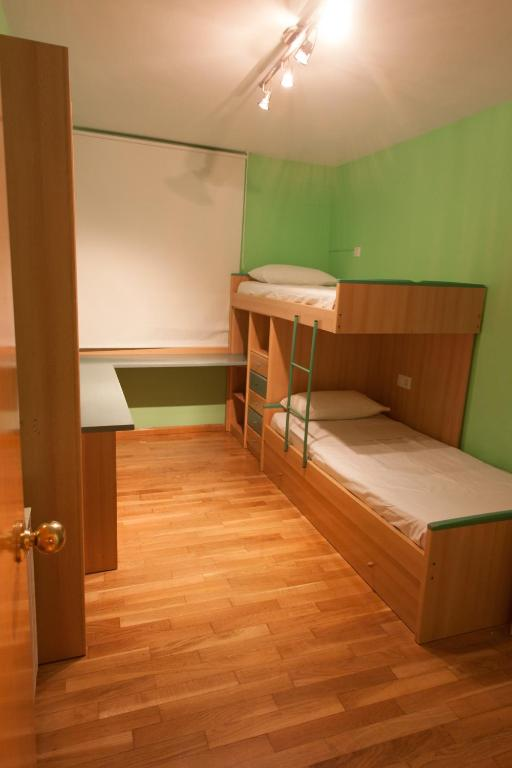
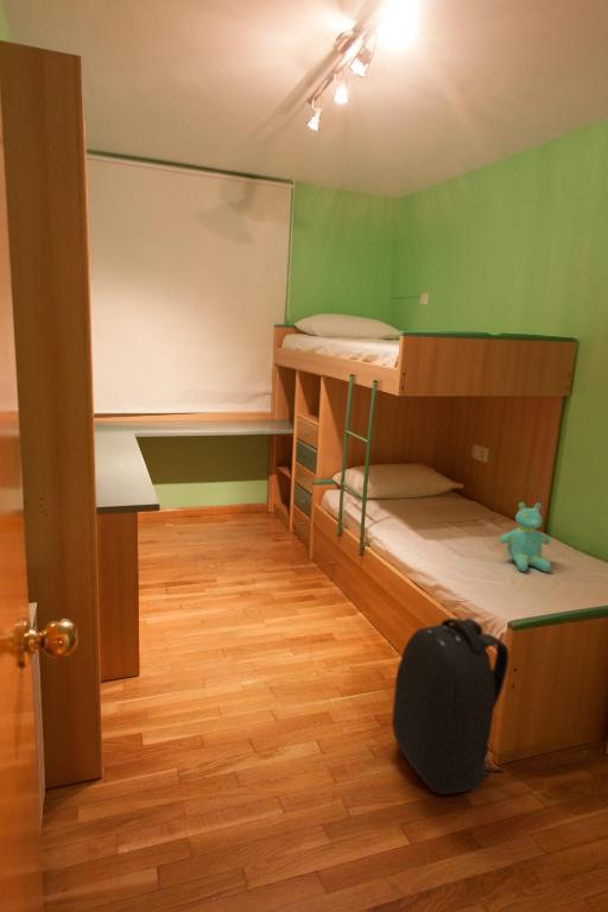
+ backpack [391,618,511,796]
+ teddy bear [499,501,552,572]
